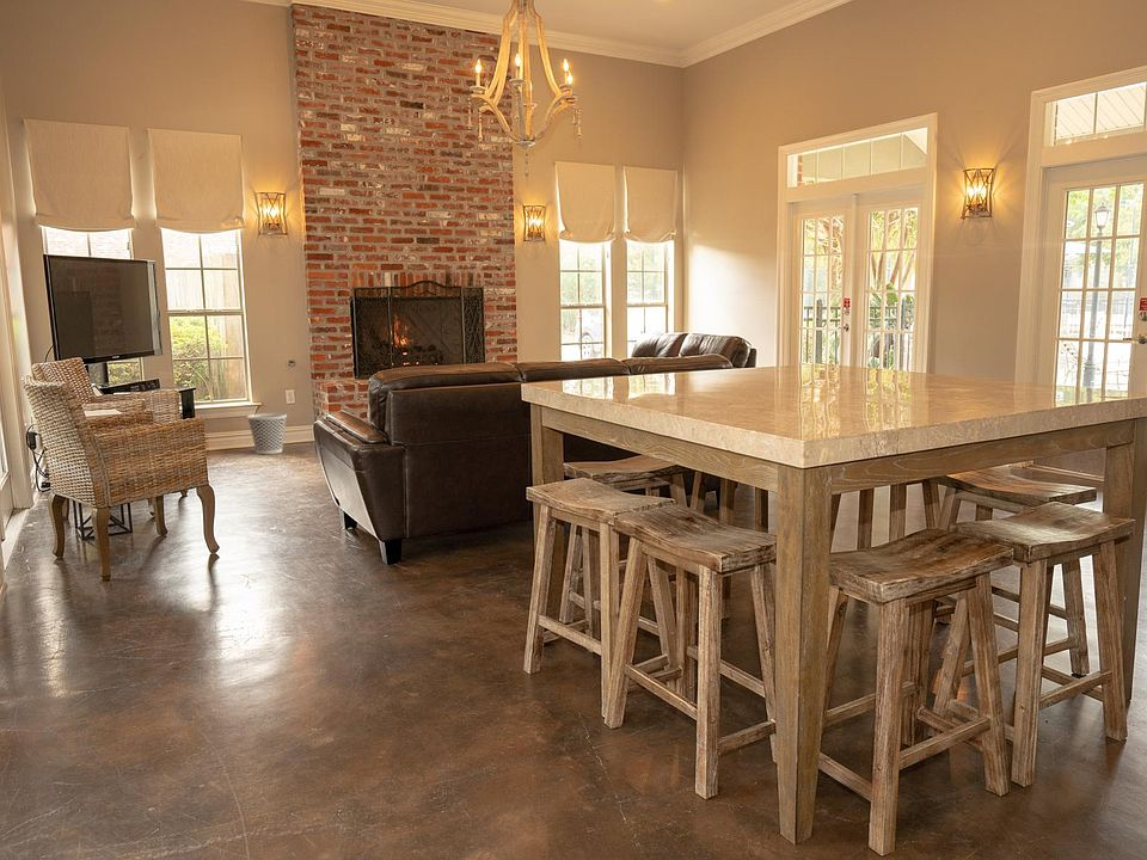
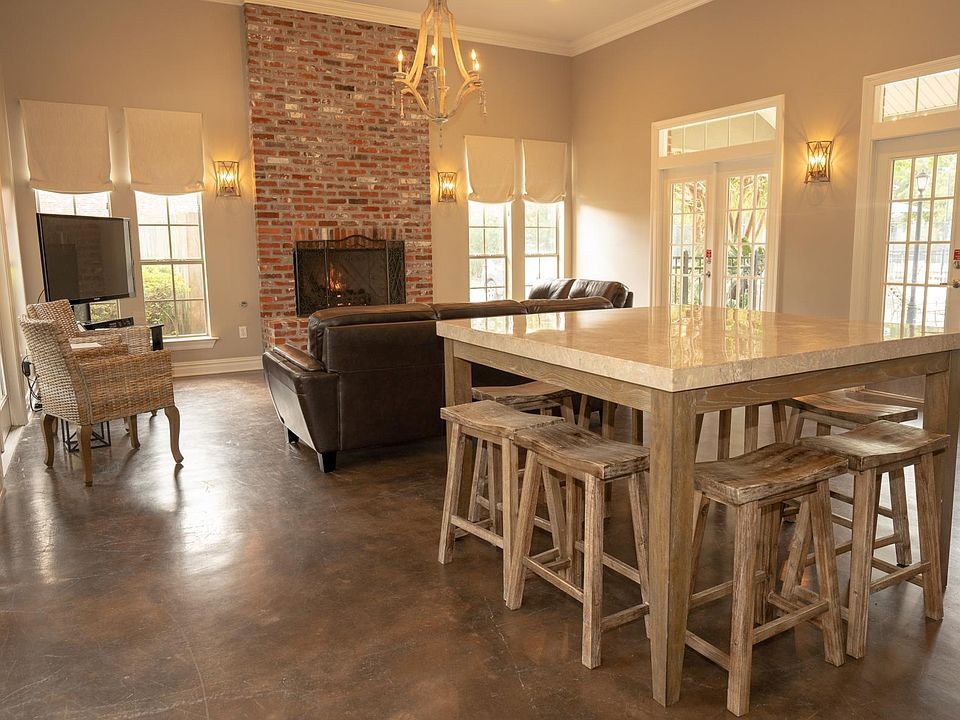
- wastebasket [246,412,288,455]
